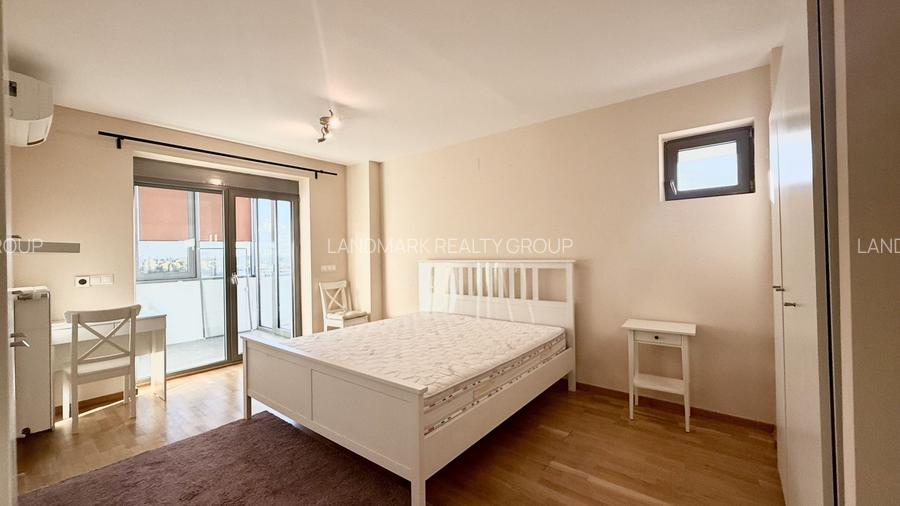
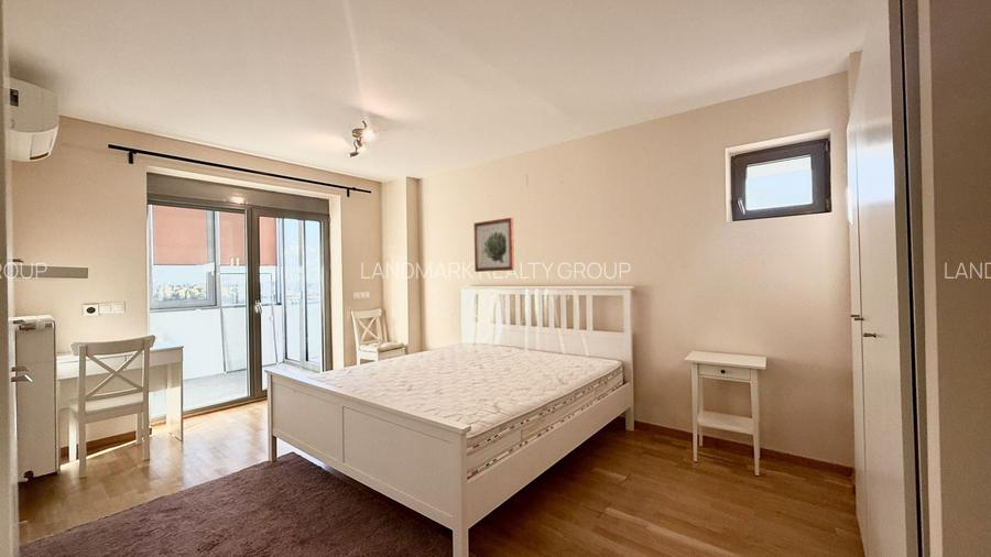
+ wall art [472,217,515,273]
